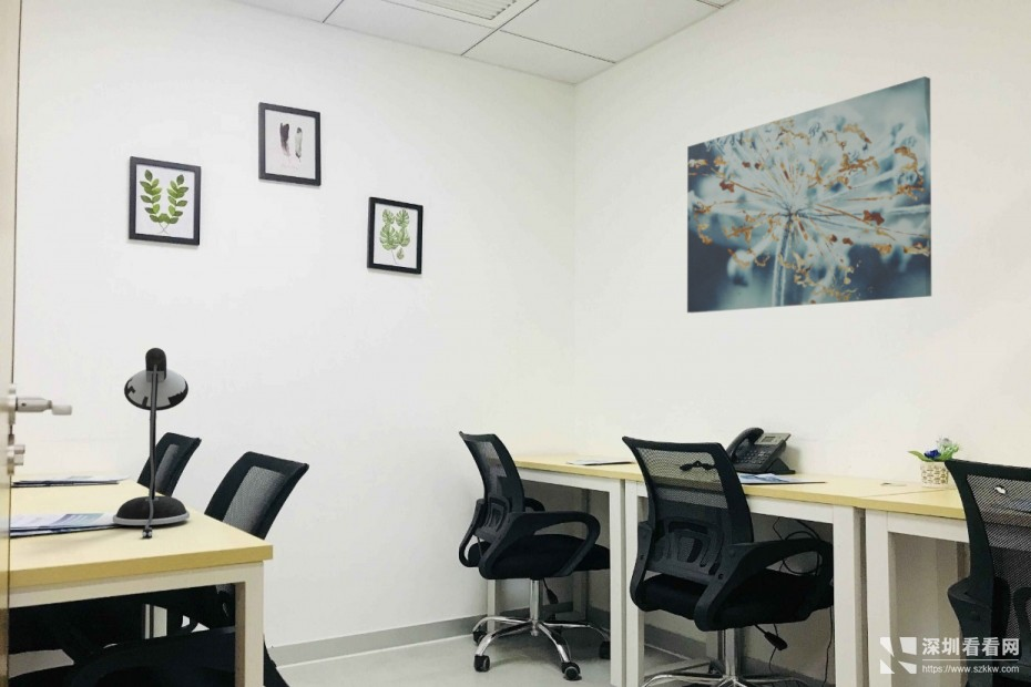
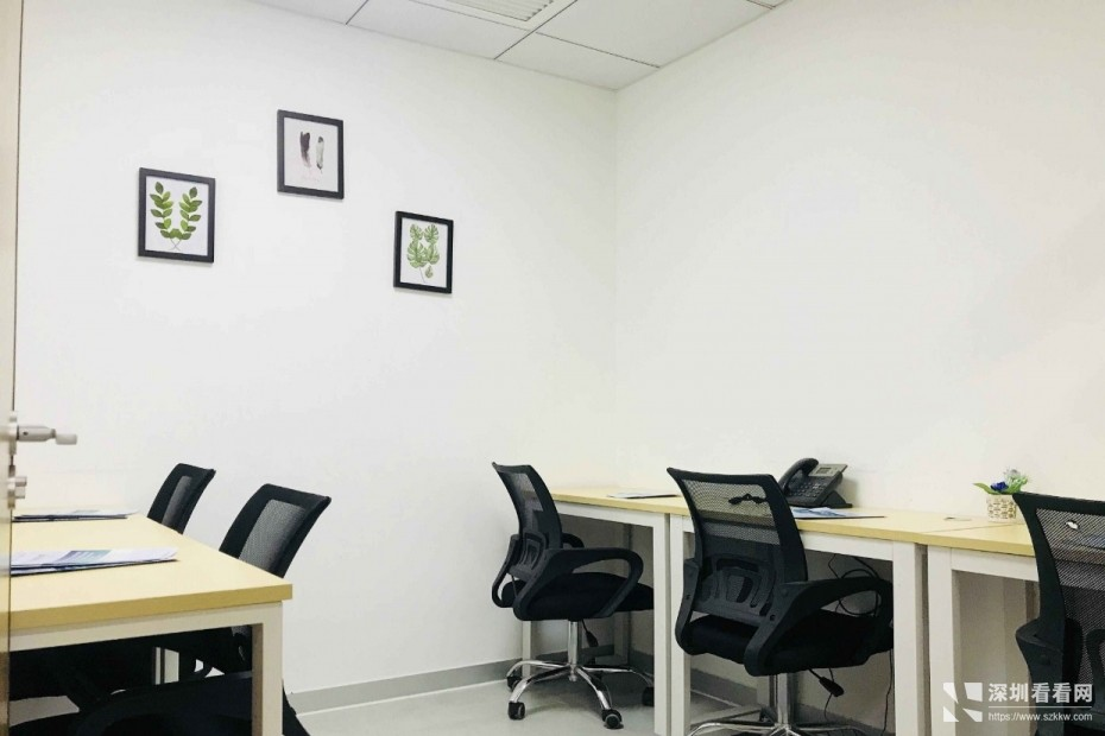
- desk lamp [112,347,191,540]
- wall art [686,75,932,314]
